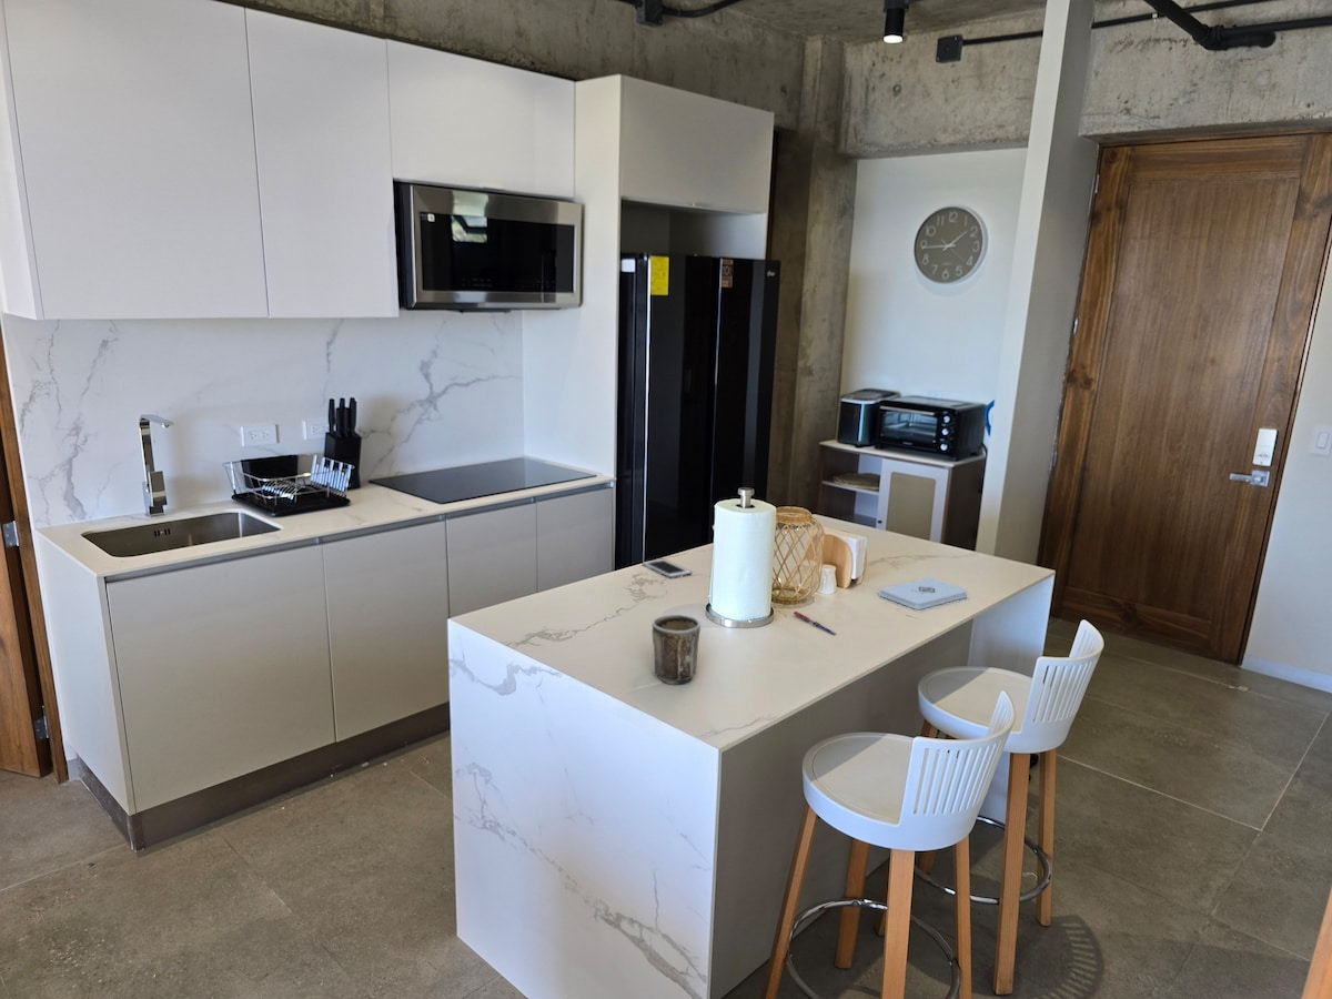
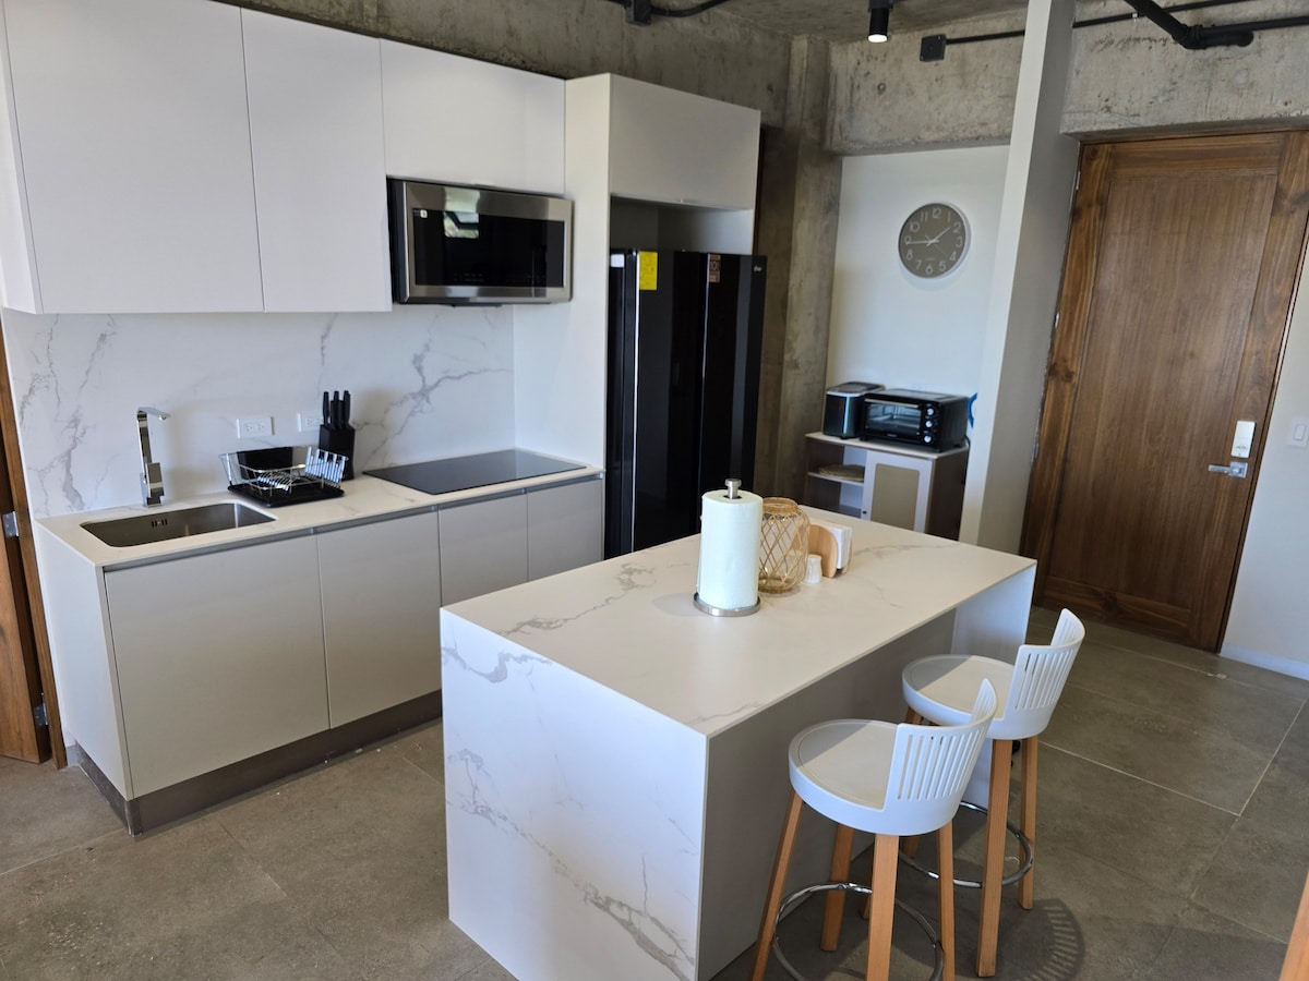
- pen [793,610,837,636]
- mug [650,613,702,686]
- cell phone [642,558,693,579]
- notepad [878,576,969,610]
